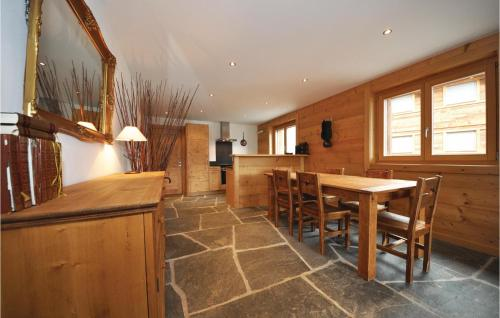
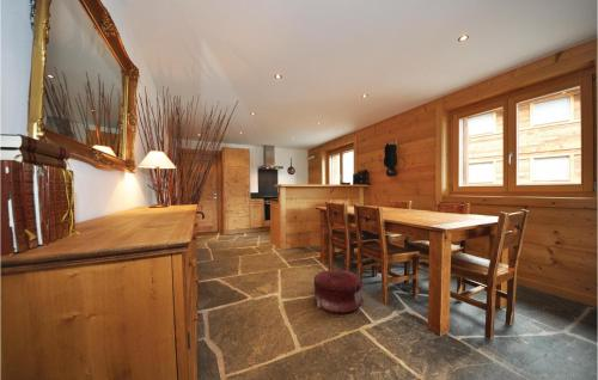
+ pouf [312,269,365,314]
